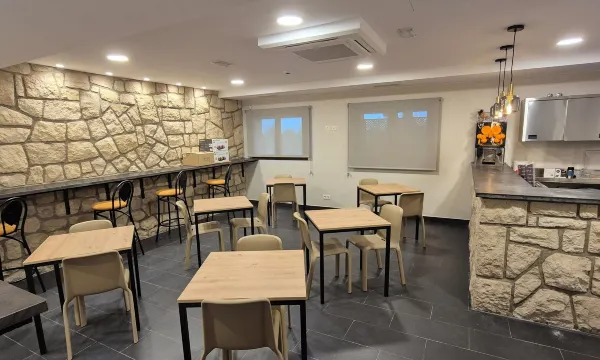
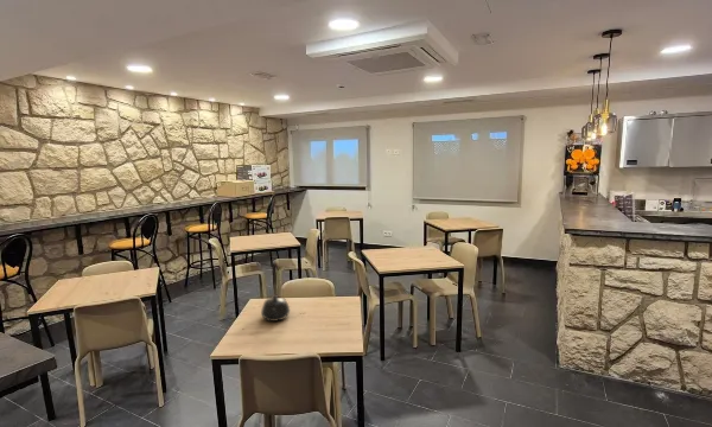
+ teapot [260,294,291,323]
